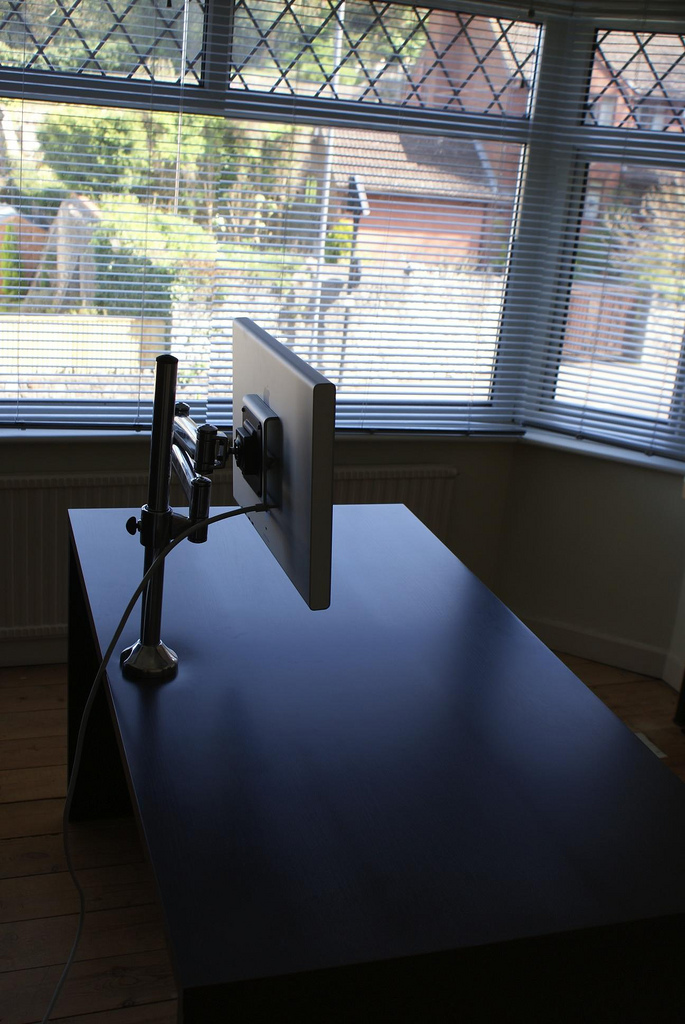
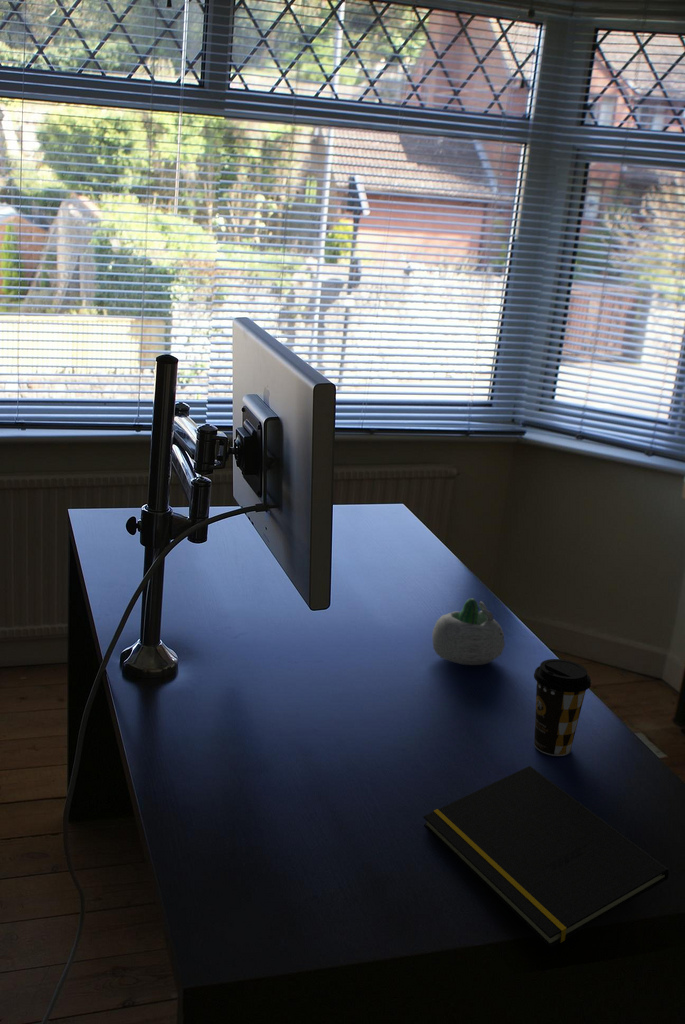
+ coffee cup [533,658,592,757]
+ succulent planter [431,597,506,666]
+ notepad [422,765,670,948]
